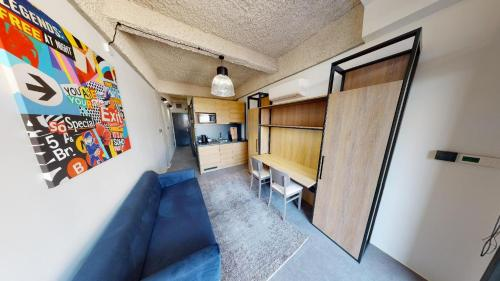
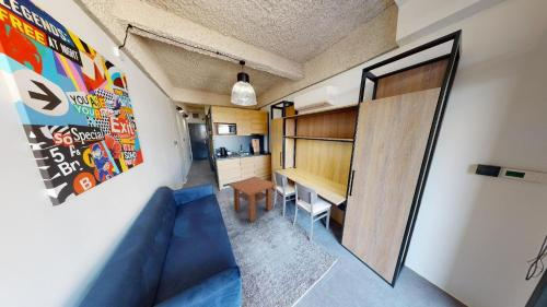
+ coffee table [228,176,278,223]
